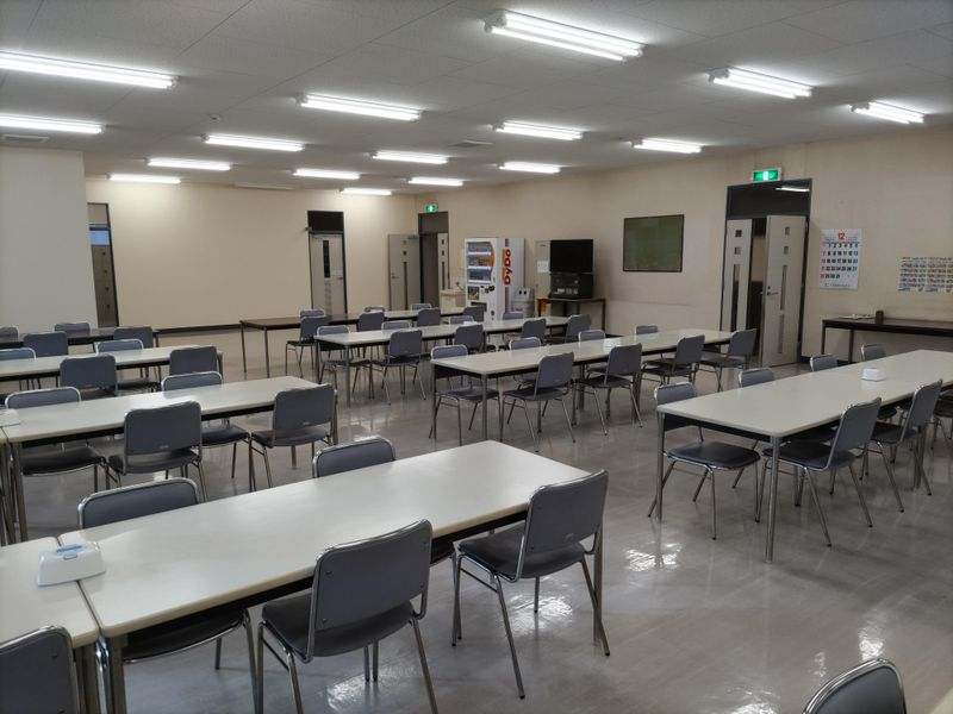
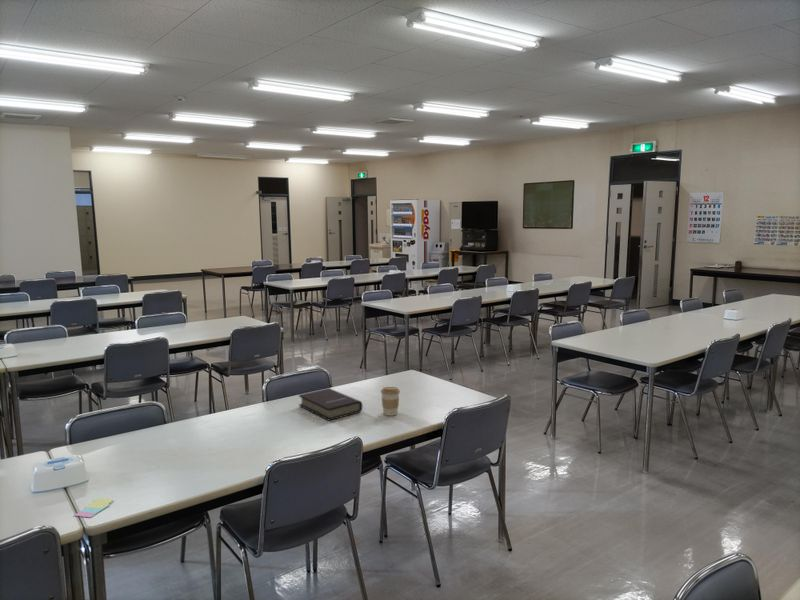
+ book [298,387,363,422]
+ sticky notes [73,497,115,518]
+ coffee cup [380,386,401,417]
